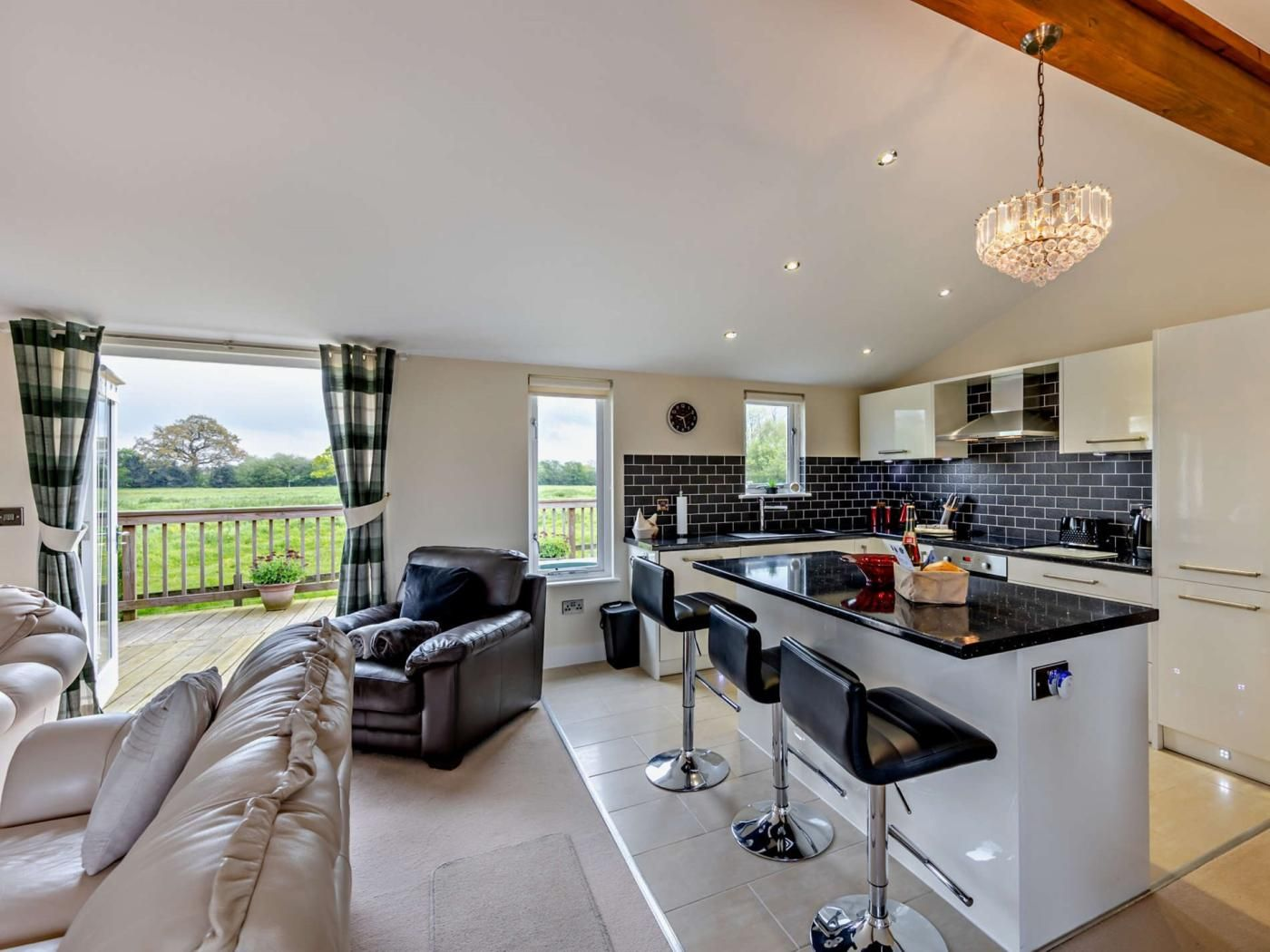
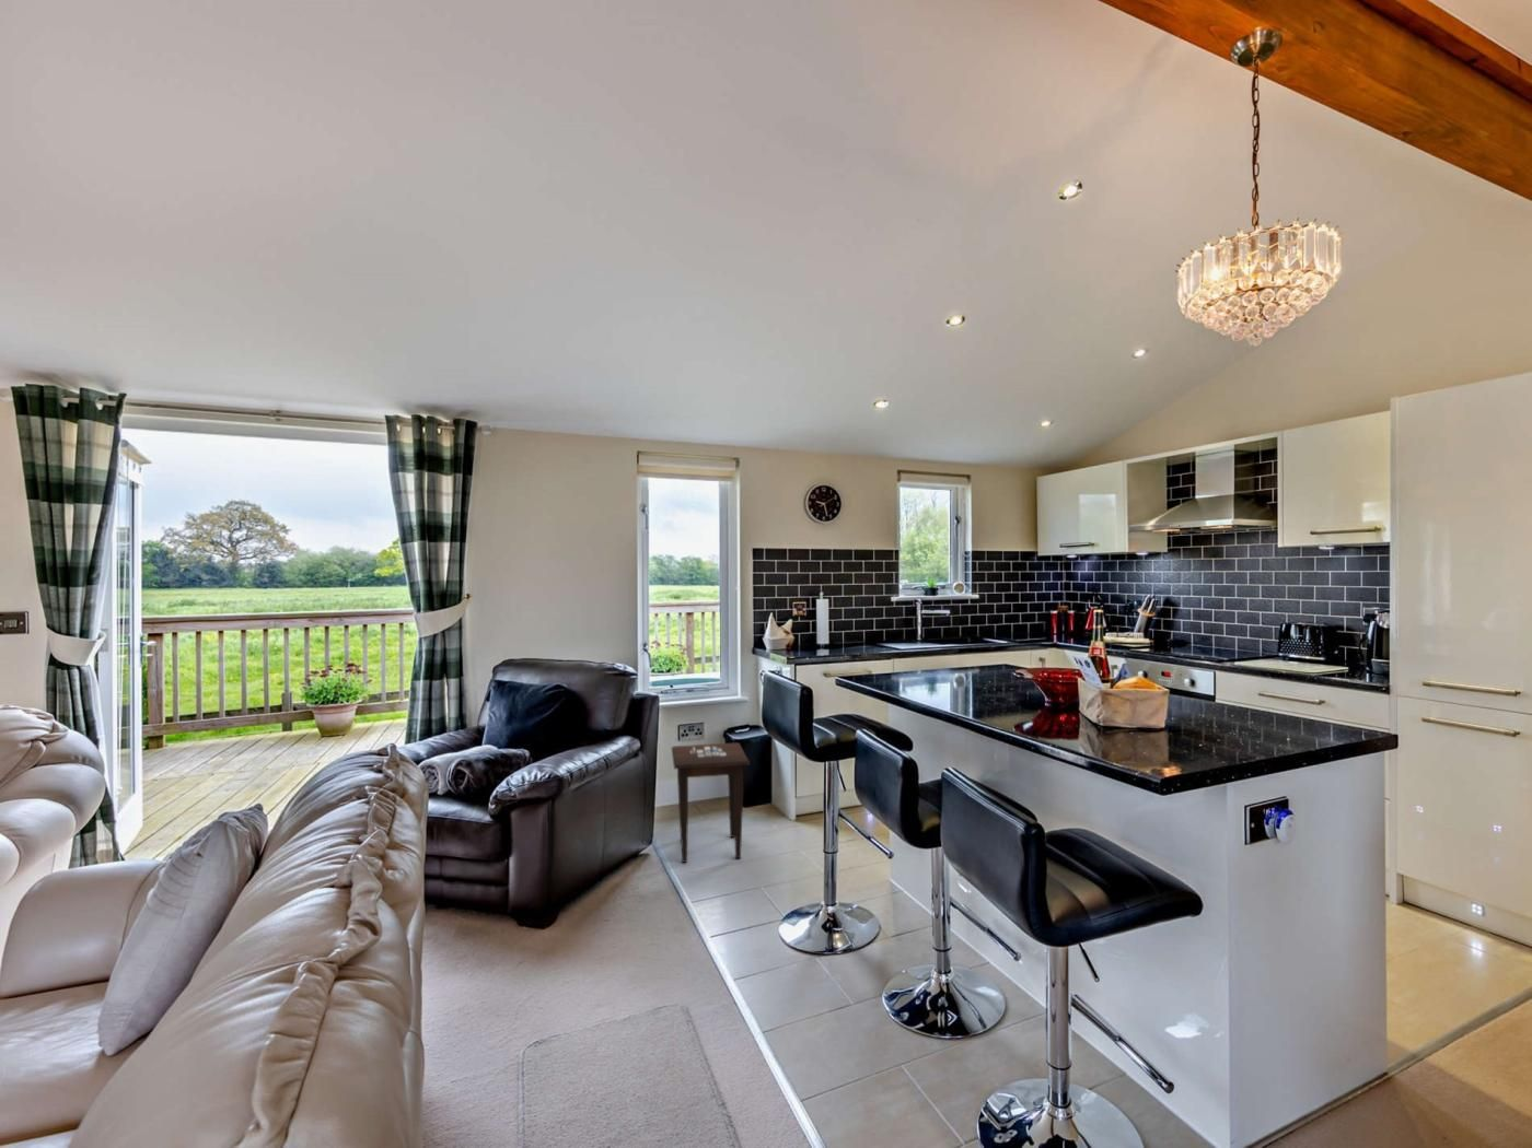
+ side table [671,742,750,863]
